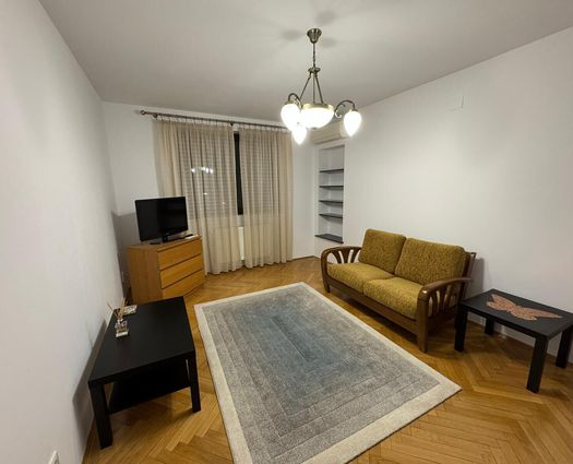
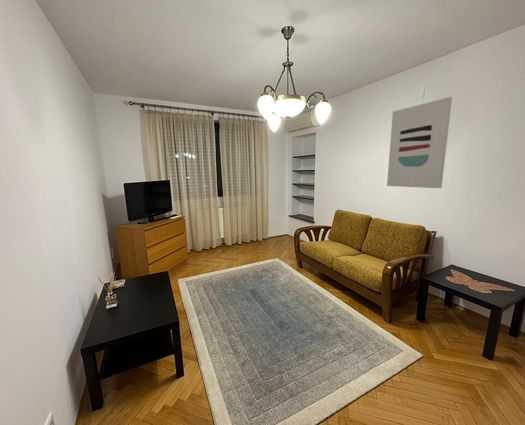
+ wall art [386,96,453,189]
